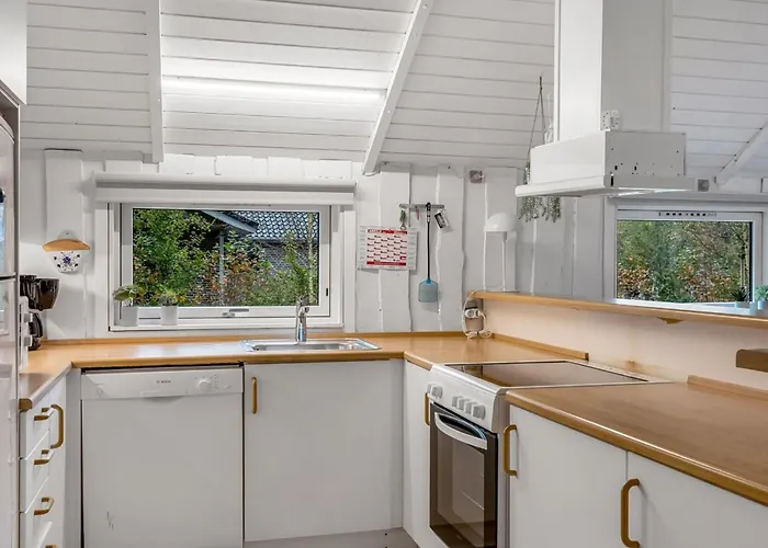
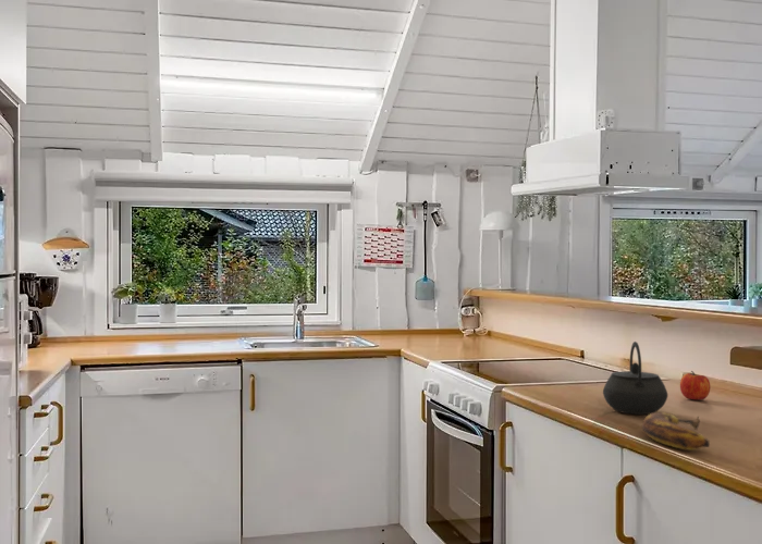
+ kettle [602,341,668,416]
+ banana [641,411,711,452]
+ fruit [679,370,711,401]
